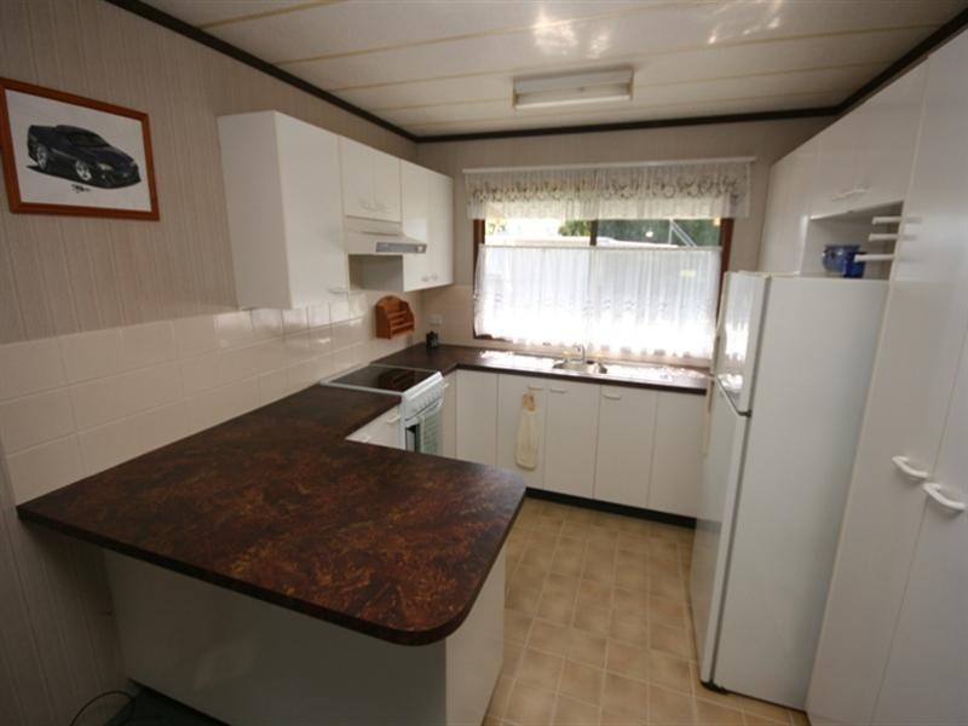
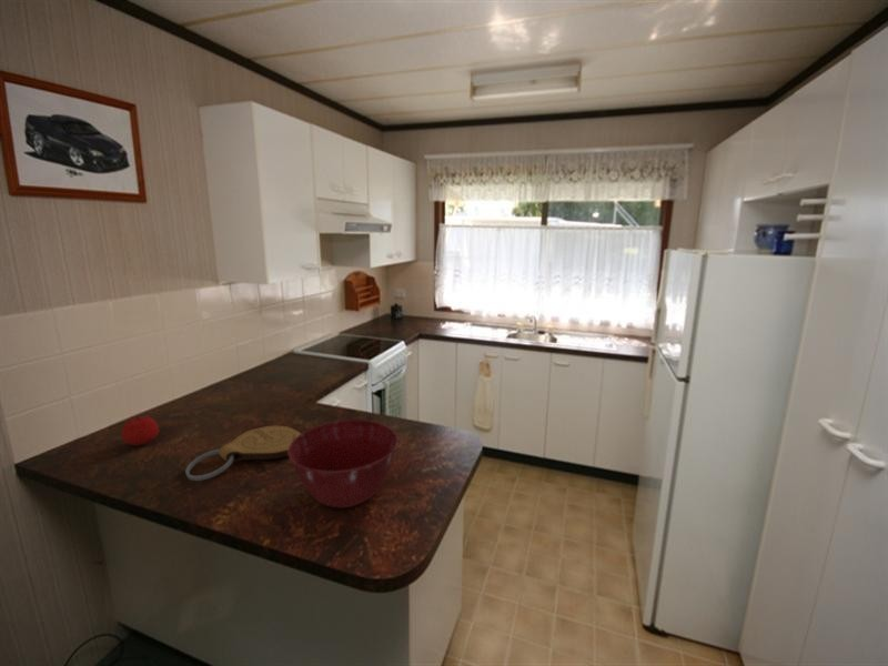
+ apple [121,415,160,447]
+ key chain [184,425,302,482]
+ mixing bowl [287,418,400,508]
